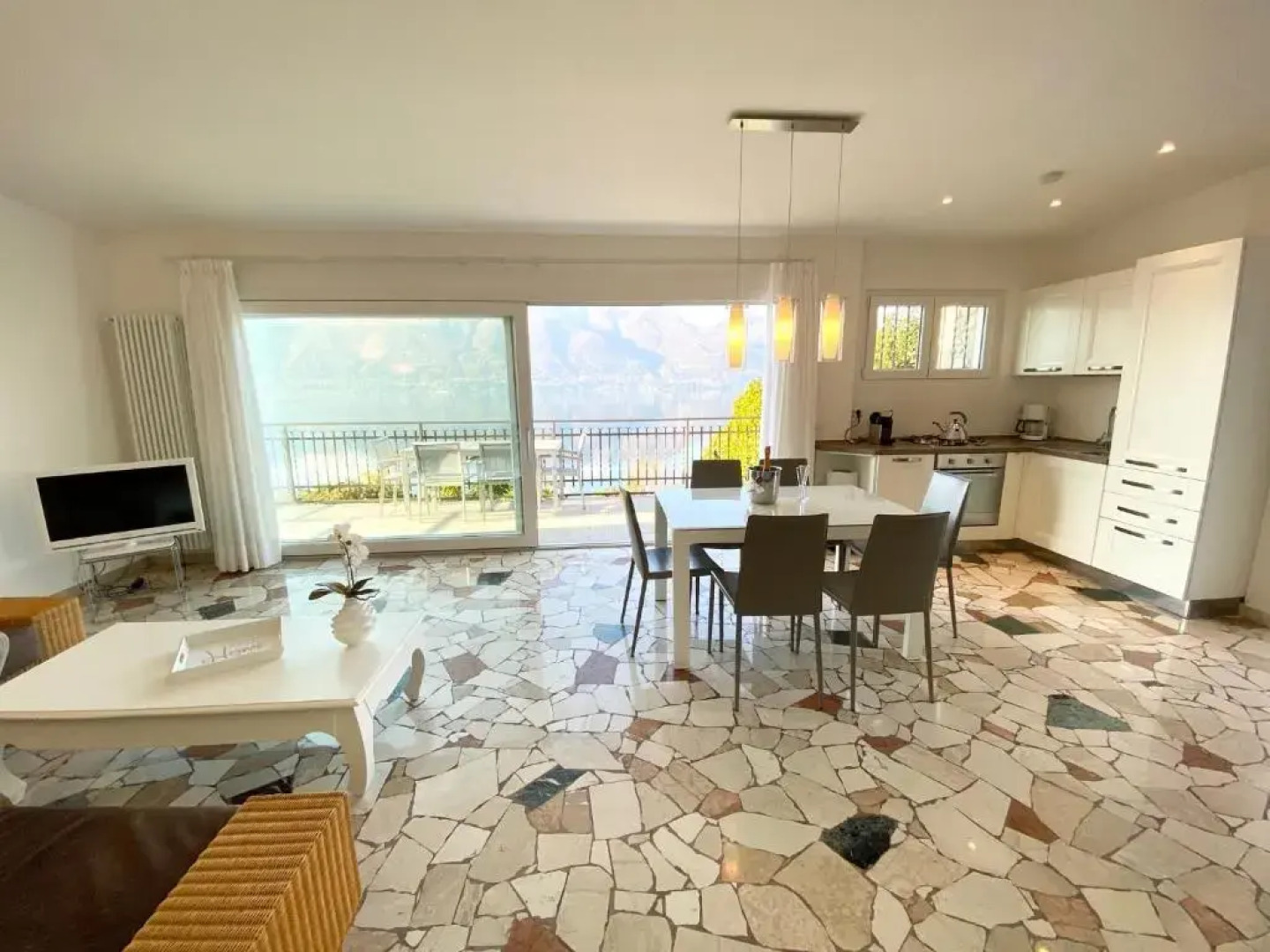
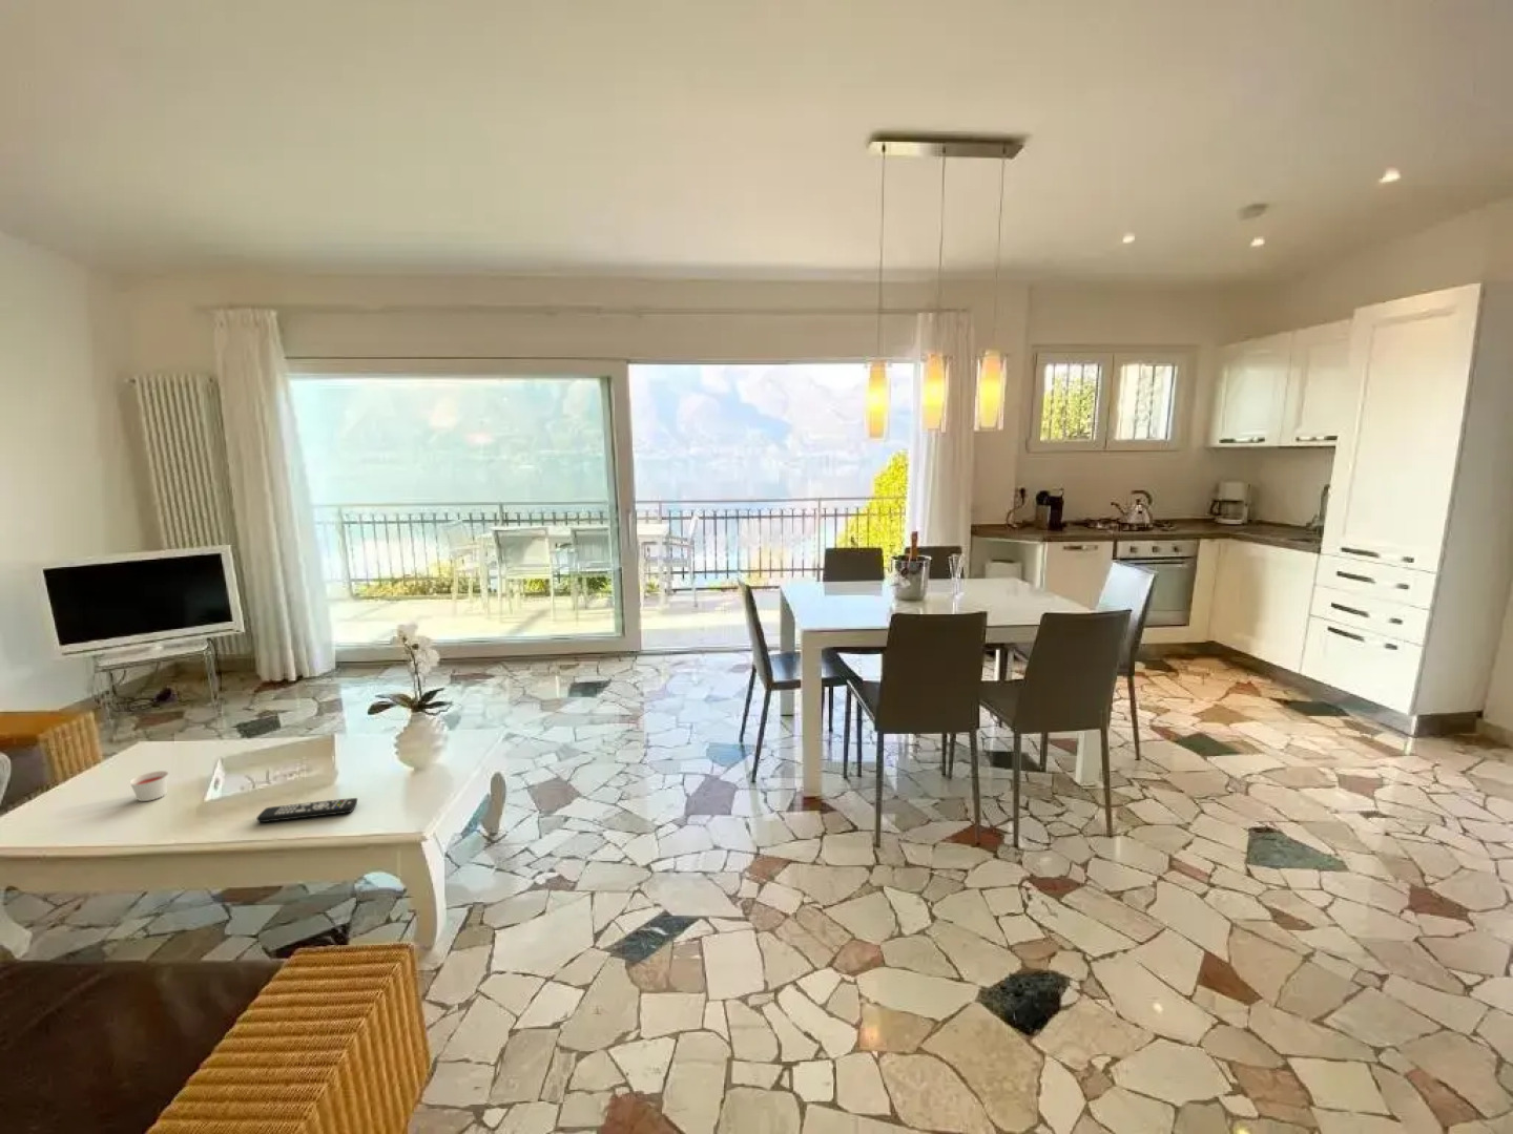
+ remote control [255,797,359,823]
+ candle [129,770,169,802]
